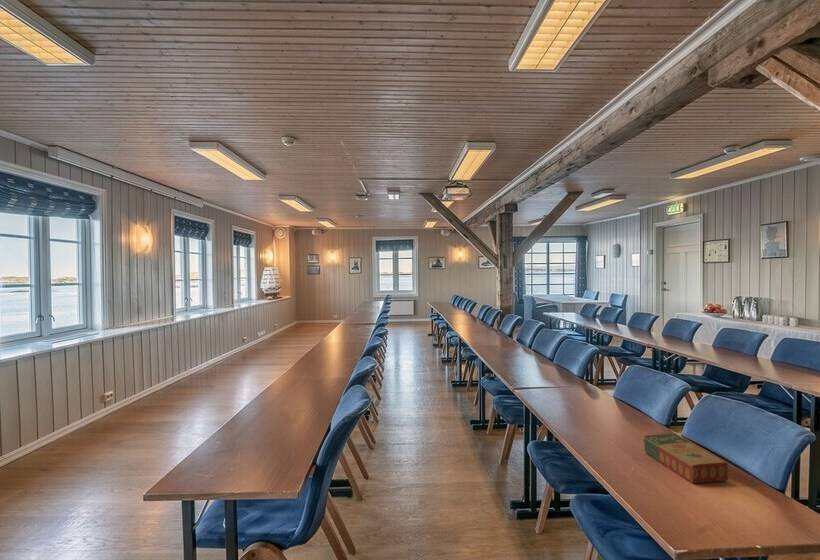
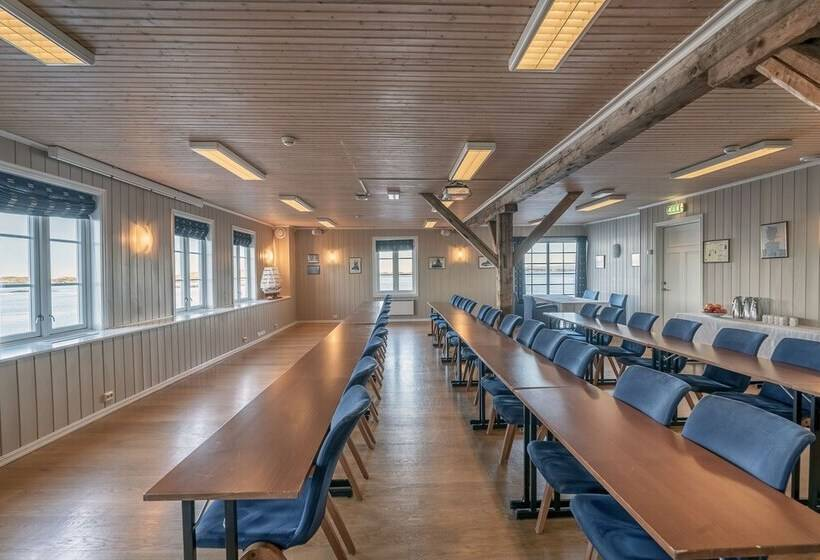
- book [643,433,729,484]
